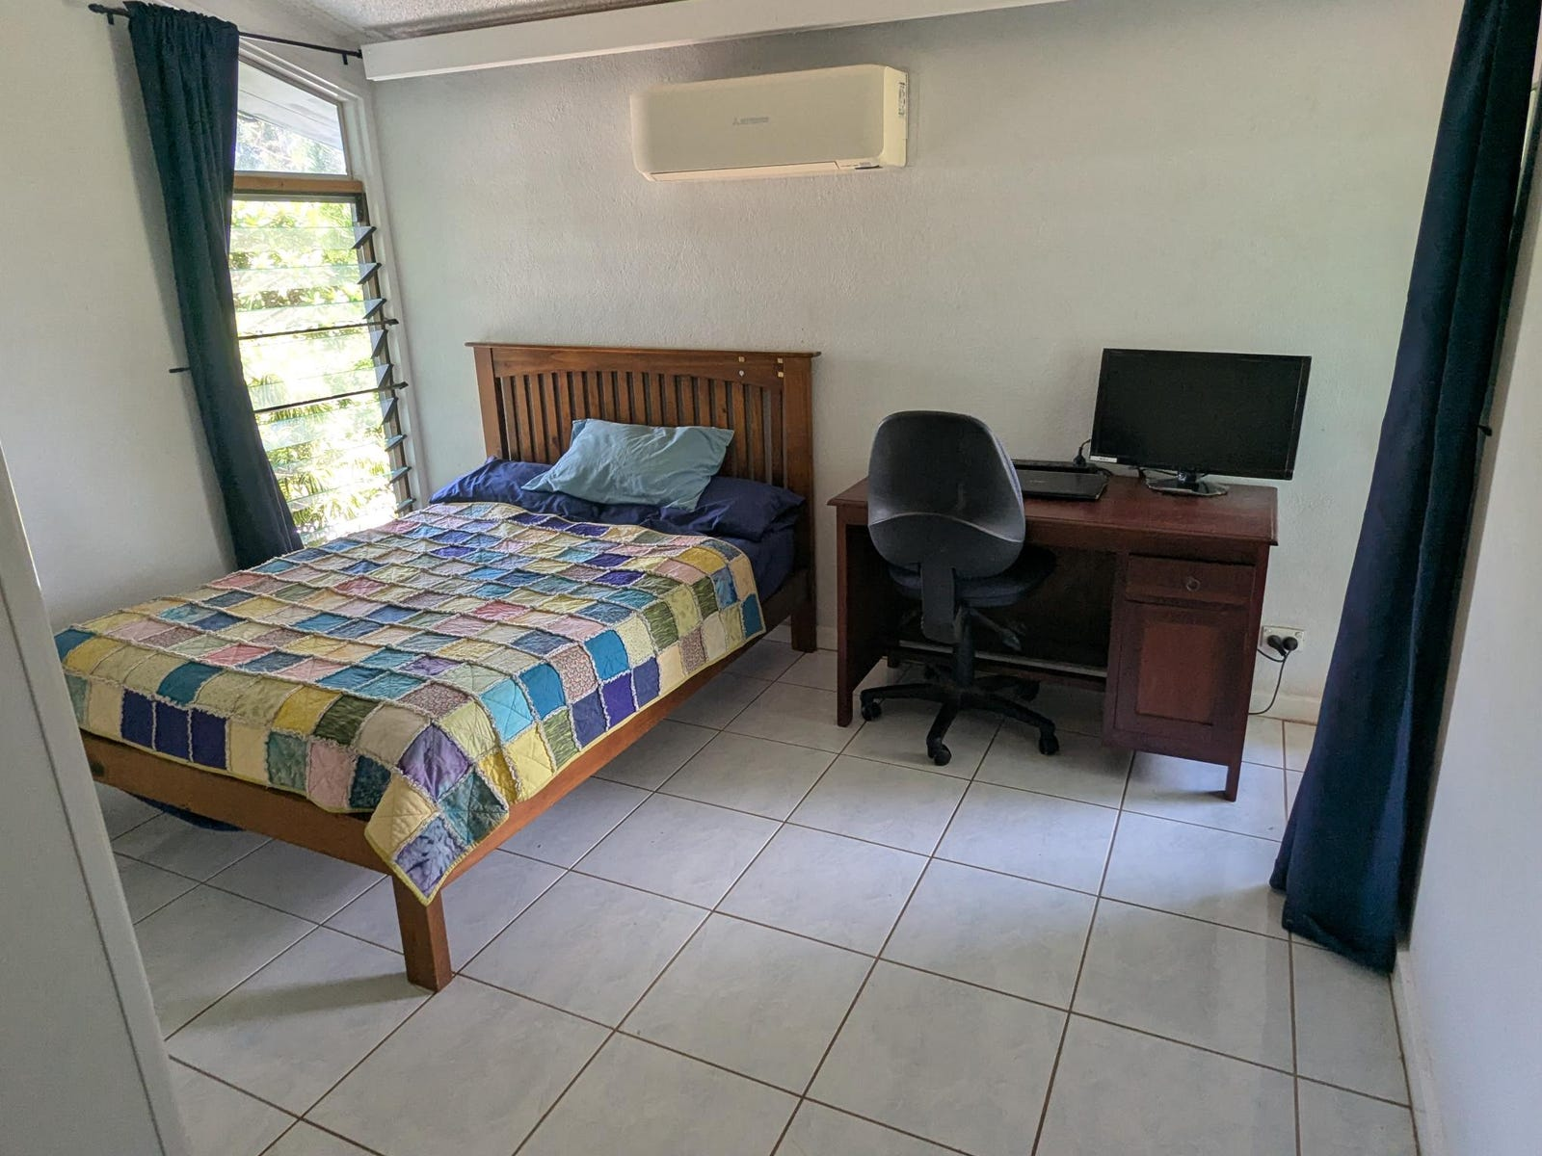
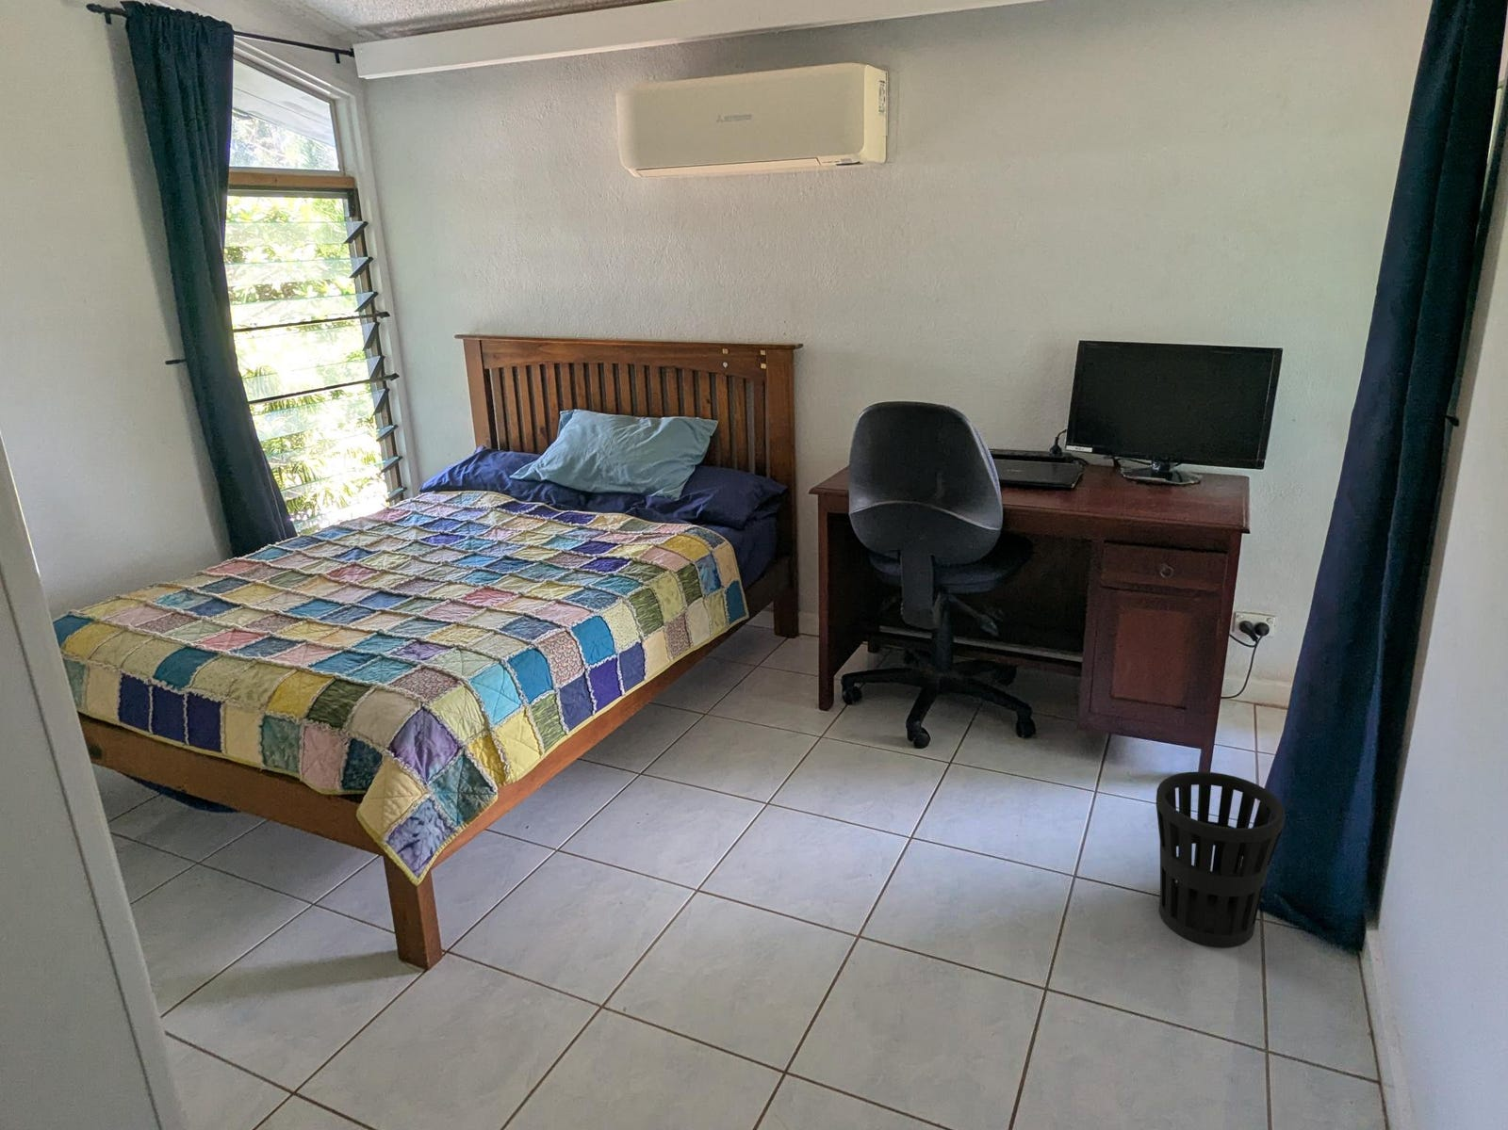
+ wastebasket [1155,770,1286,947]
